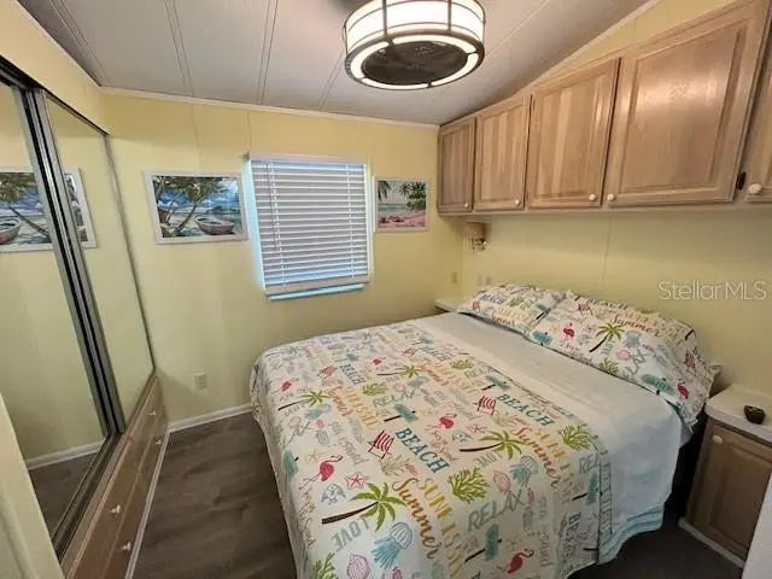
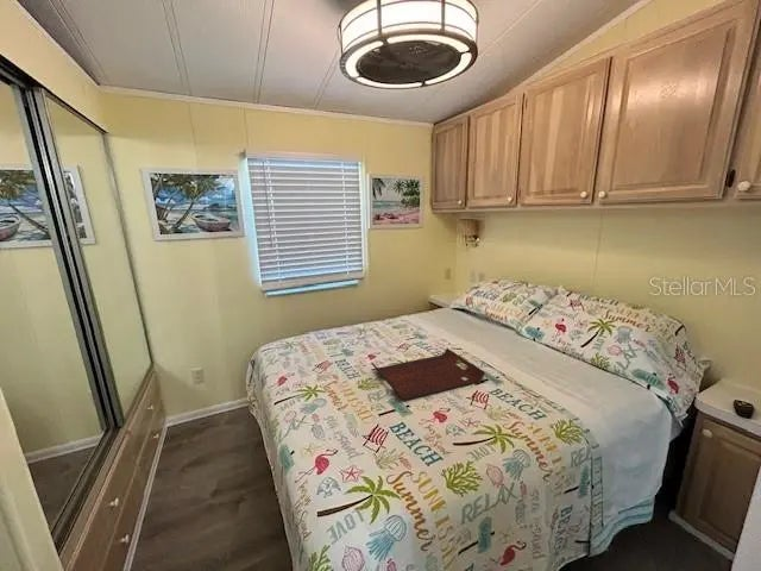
+ serving tray [371,347,486,401]
